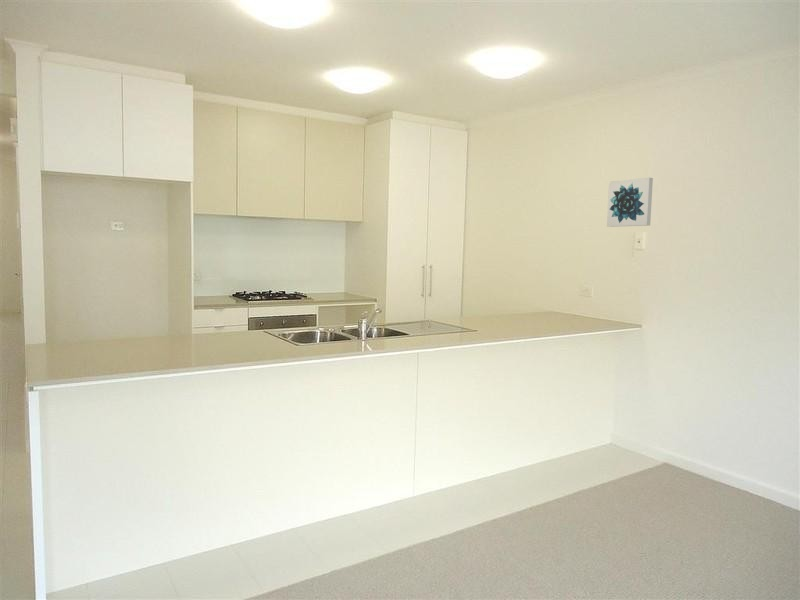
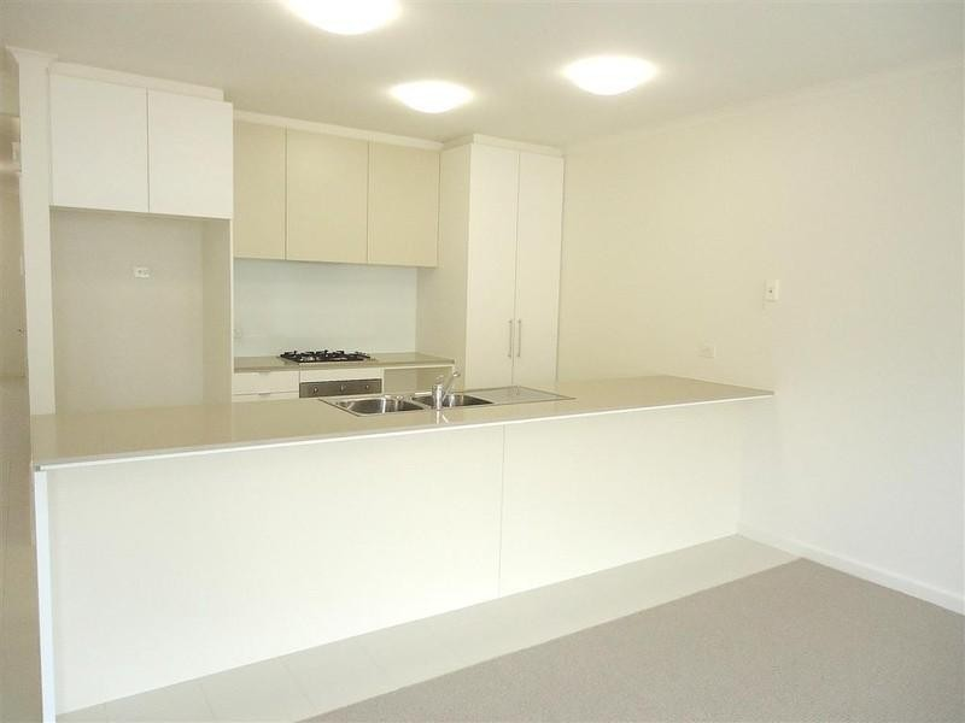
- wall art [606,177,654,228]
